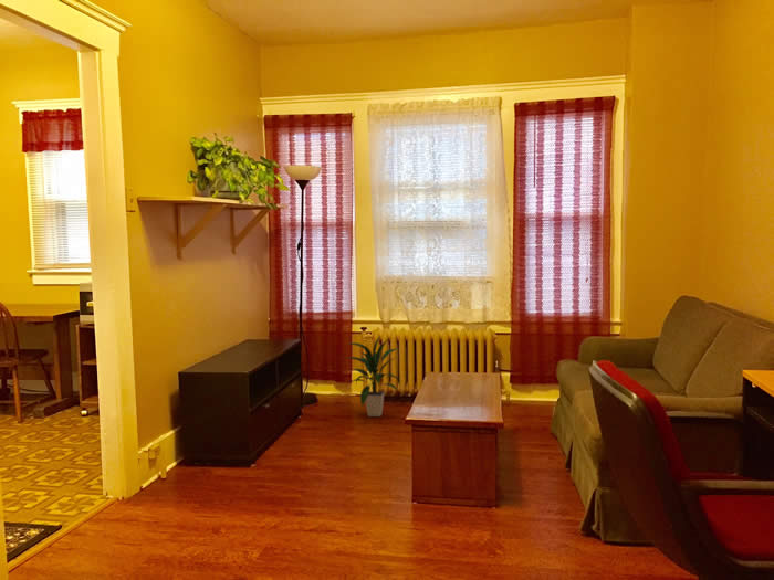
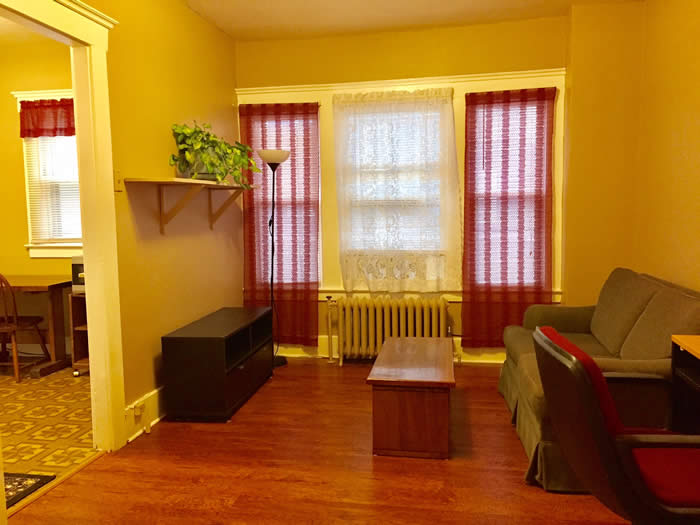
- indoor plant [347,335,405,418]
